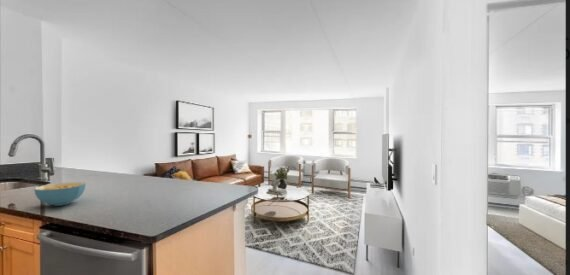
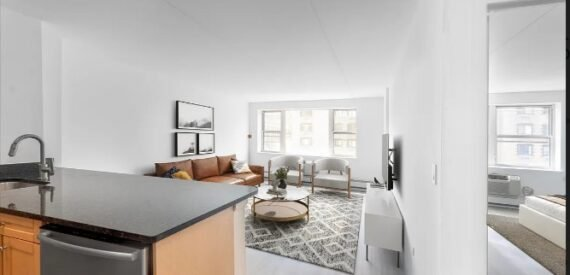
- cereal bowl [33,181,87,207]
